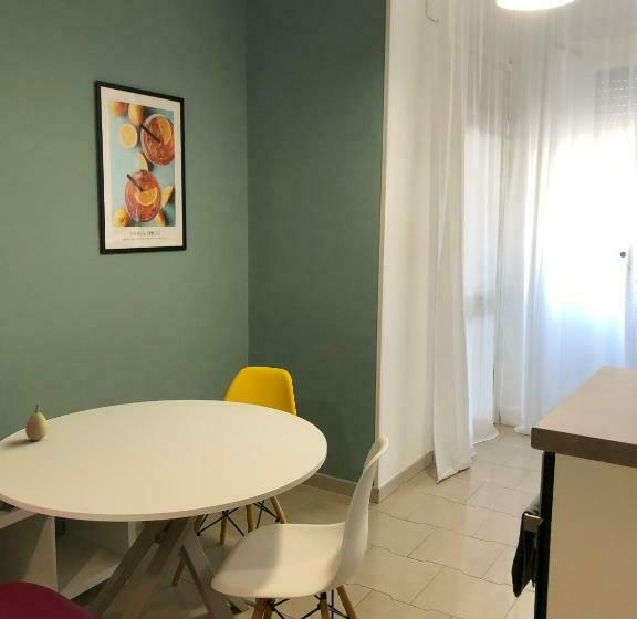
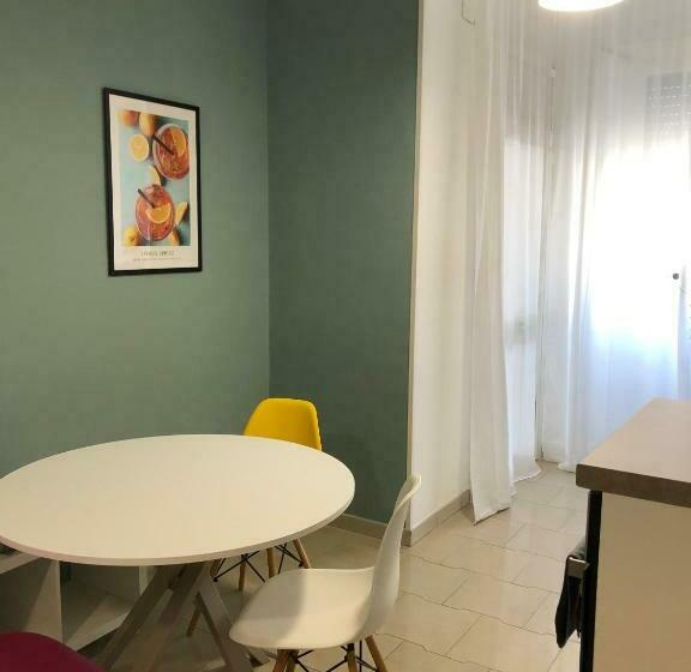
- fruit [24,403,49,441]
